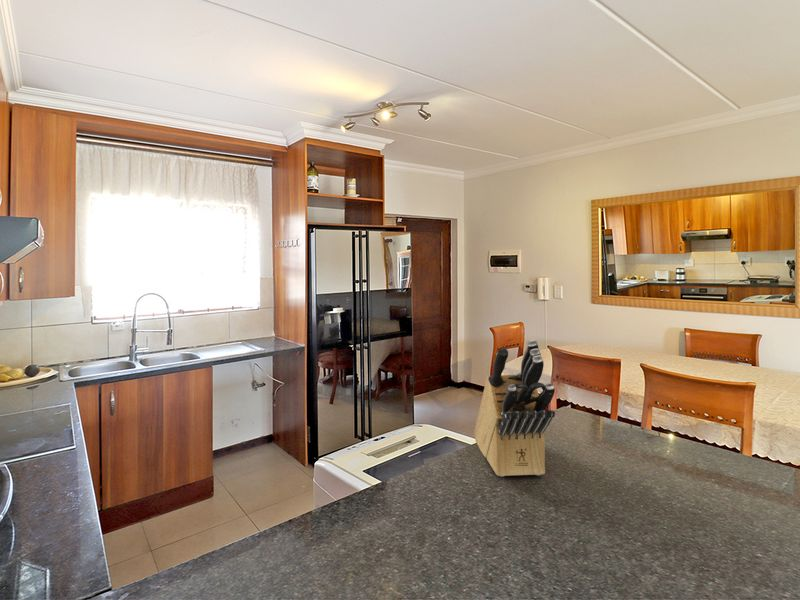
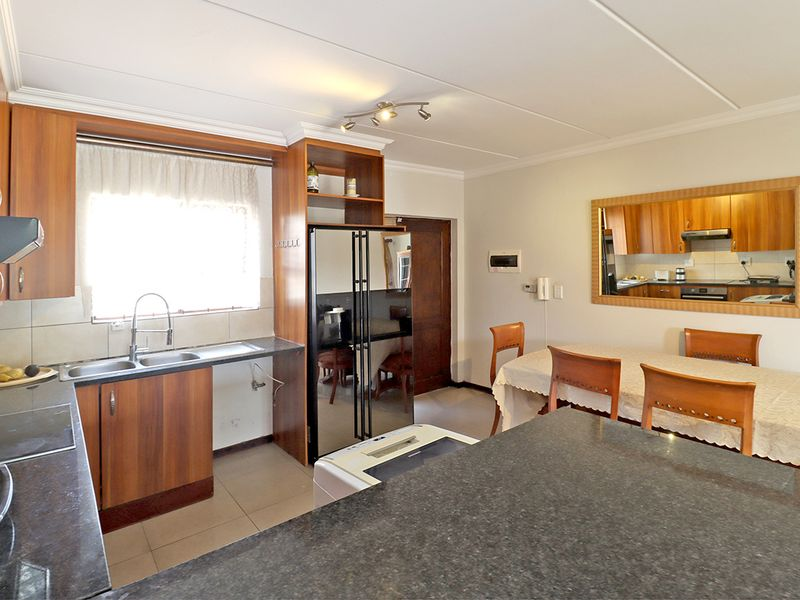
- knife block [473,339,556,477]
